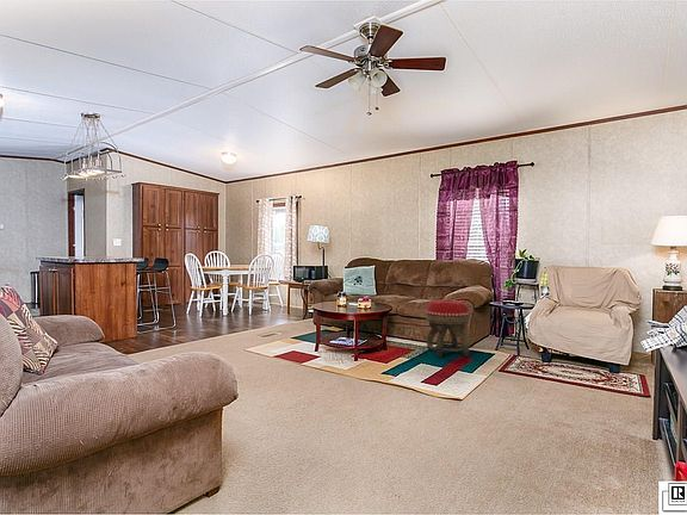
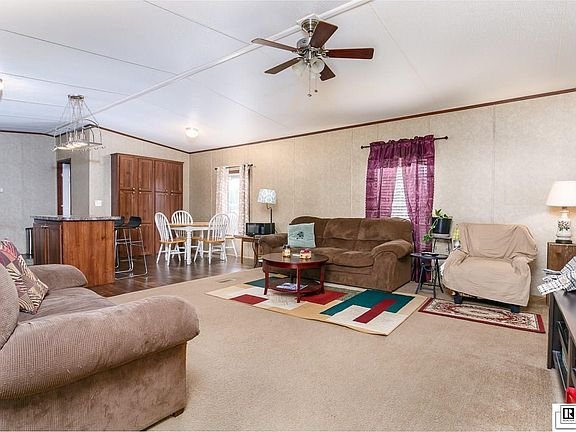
- footstool [425,298,470,359]
